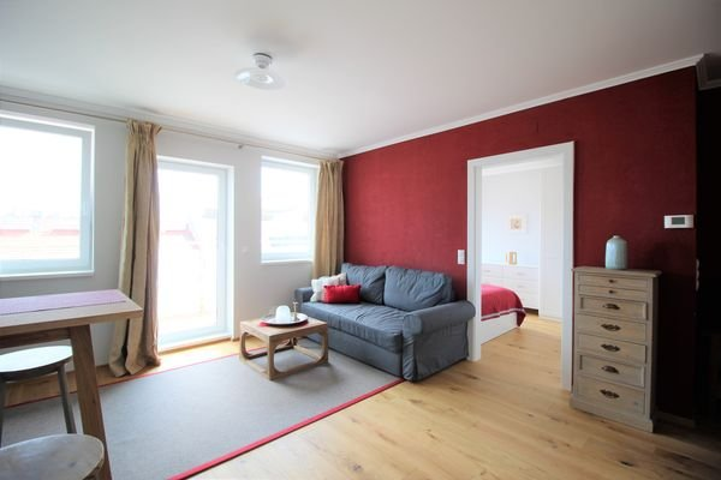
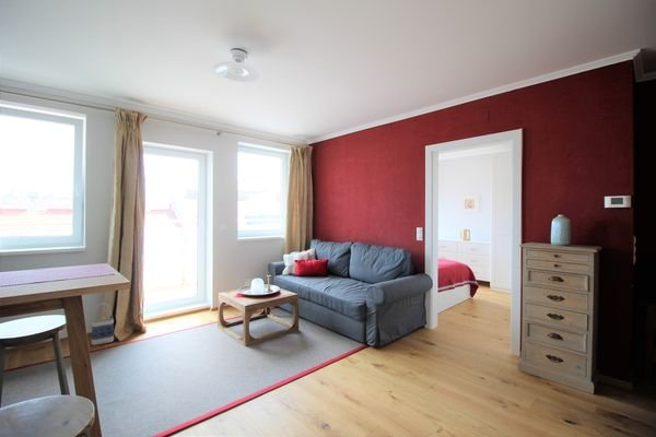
+ bag [91,303,115,346]
